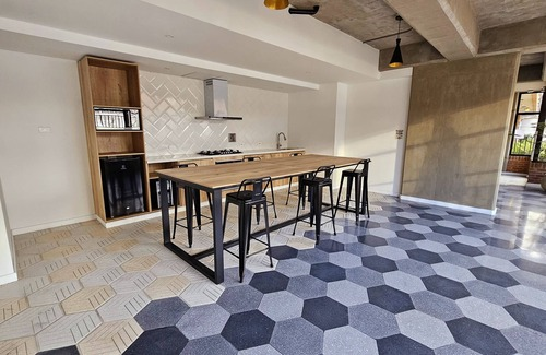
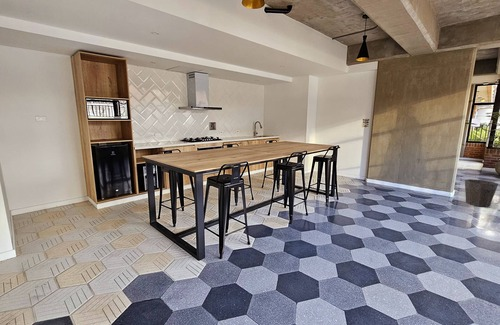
+ waste bin [464,178,499,208]
